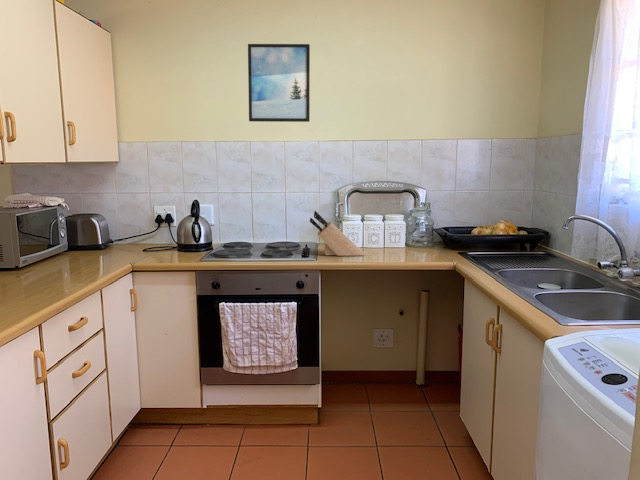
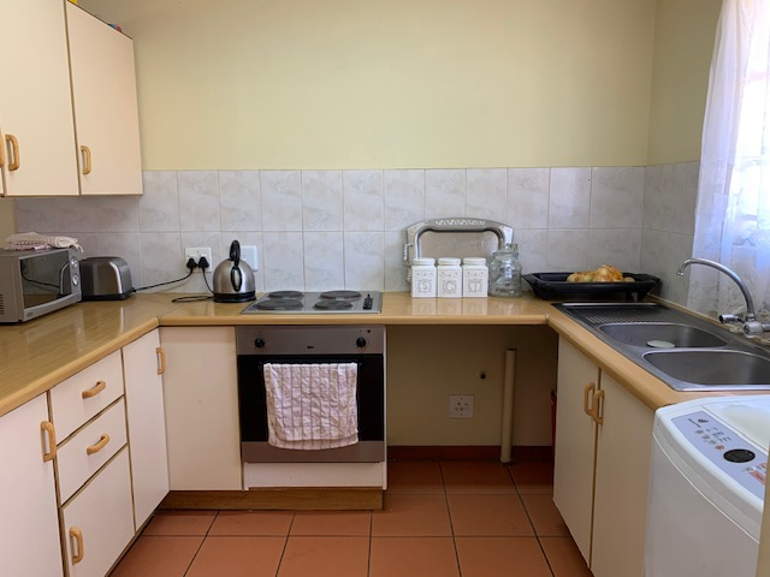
- knife block [309,210,365,257]
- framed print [247,43,311,123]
